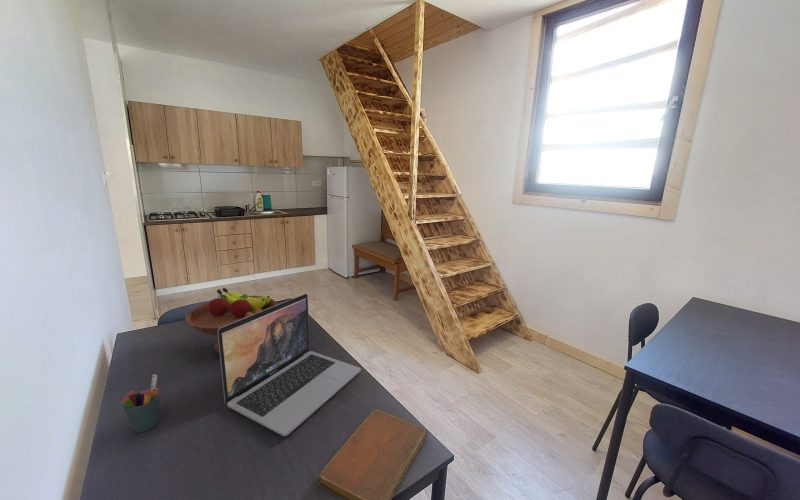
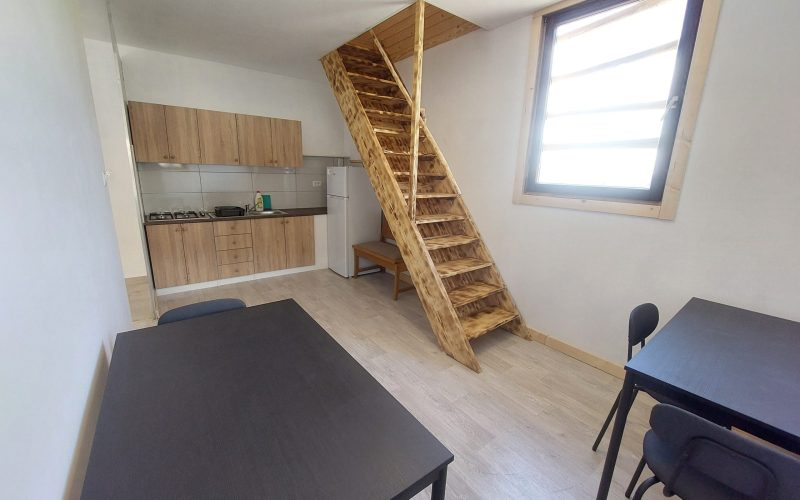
- notebook [317,408,429,500]
- pen holder [121,374,161,433]
- laptop [218,293,362,437]
- fruit bowl [184,287,279,354]
